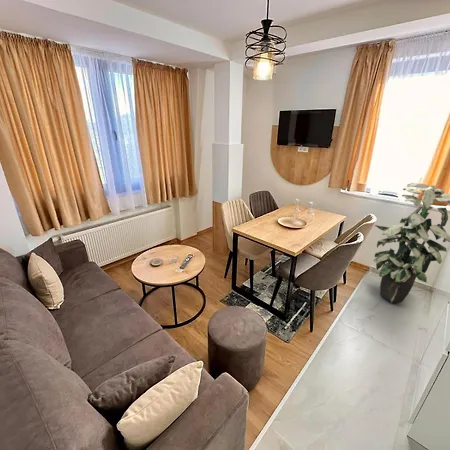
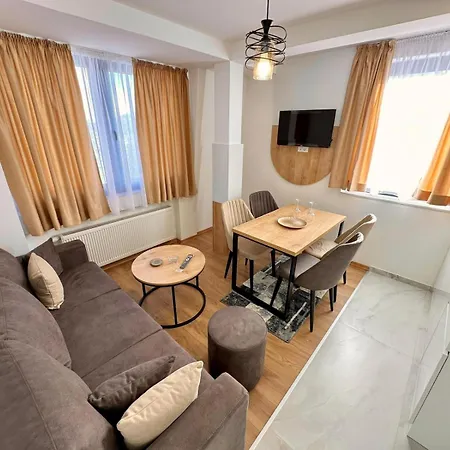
- indoor plant [373,182,450,304]
